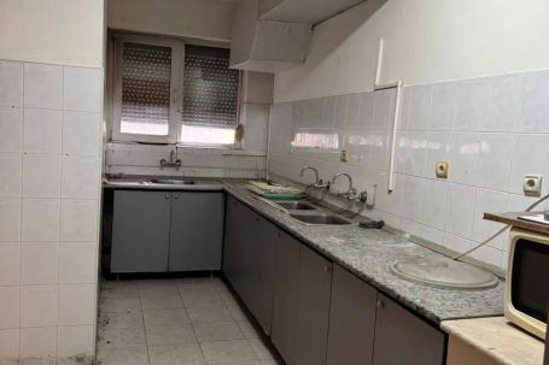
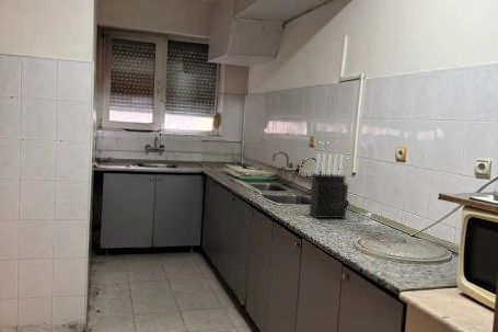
+ knife block [309,152,349,220]
